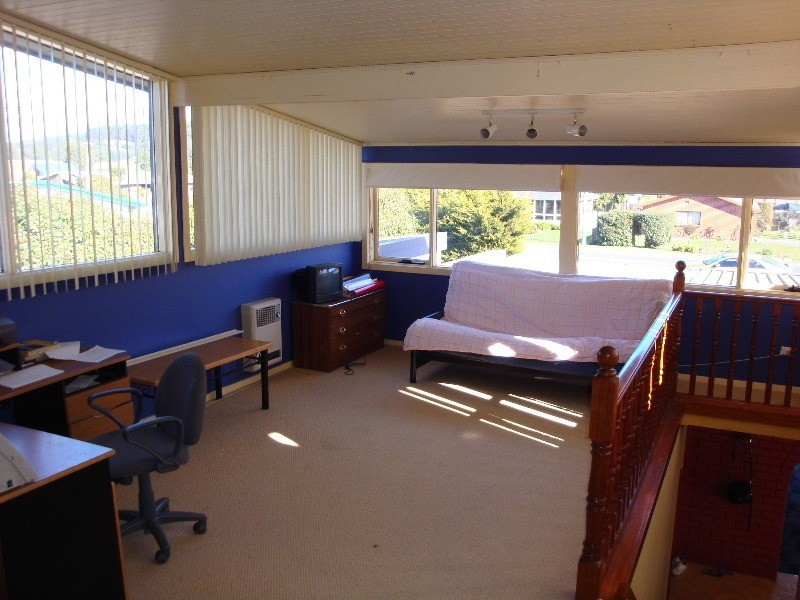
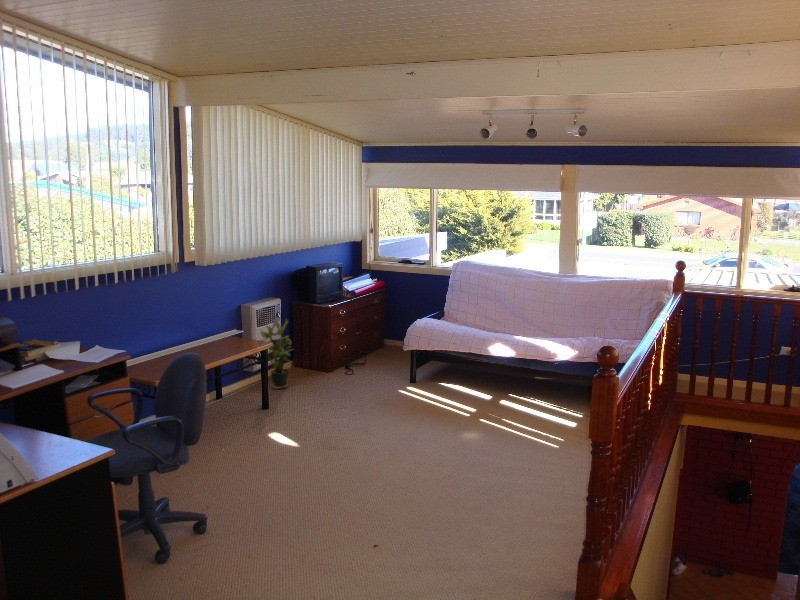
+ potted plant [259,318,294,390]
